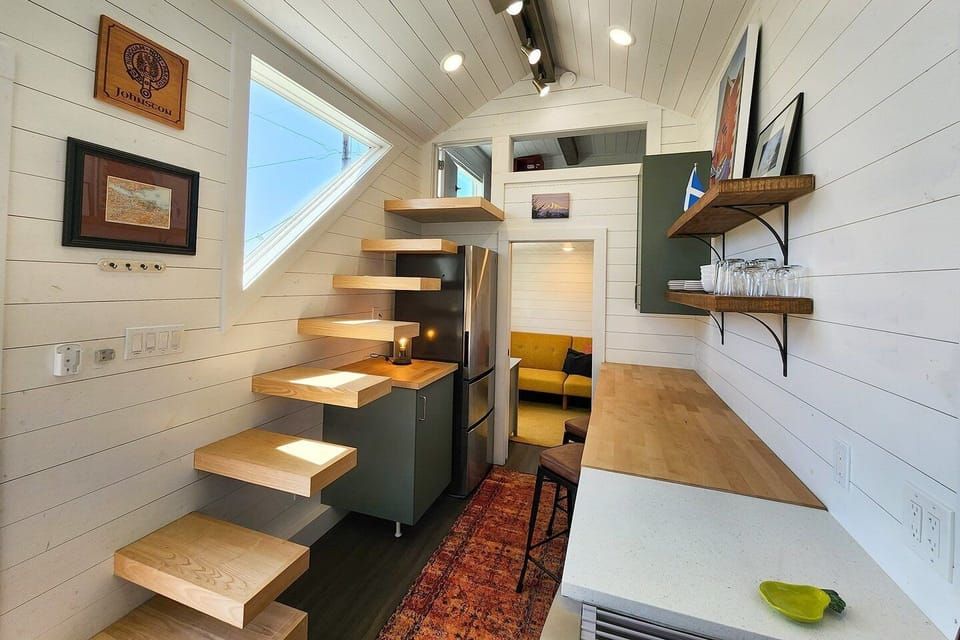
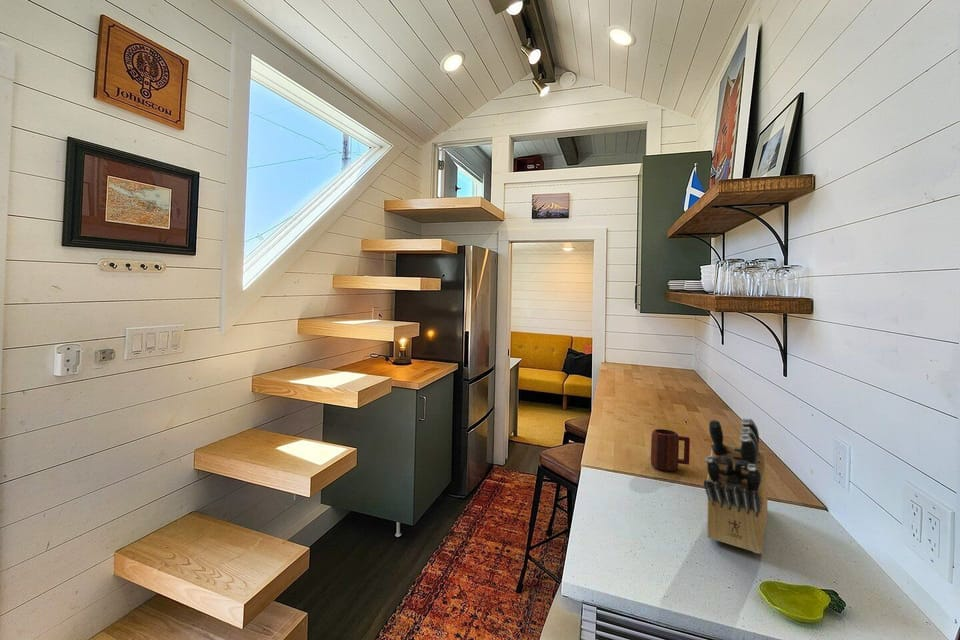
+ mug [650,428,691,472]
+ knife block [703,417,768,555]
